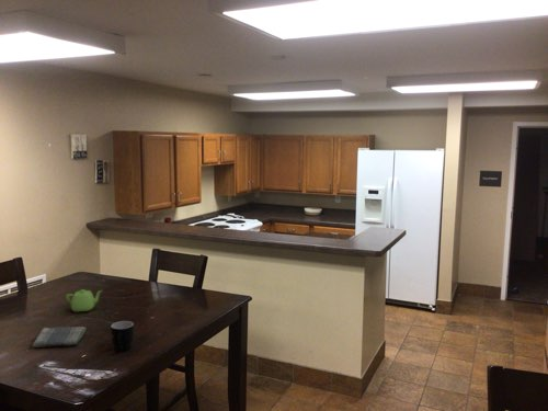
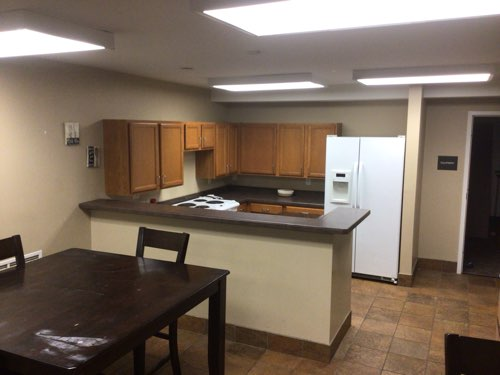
- dish towel [32,326,88,349]
- mug [110,320,135,352]
- teapot [65,288,103,312]
